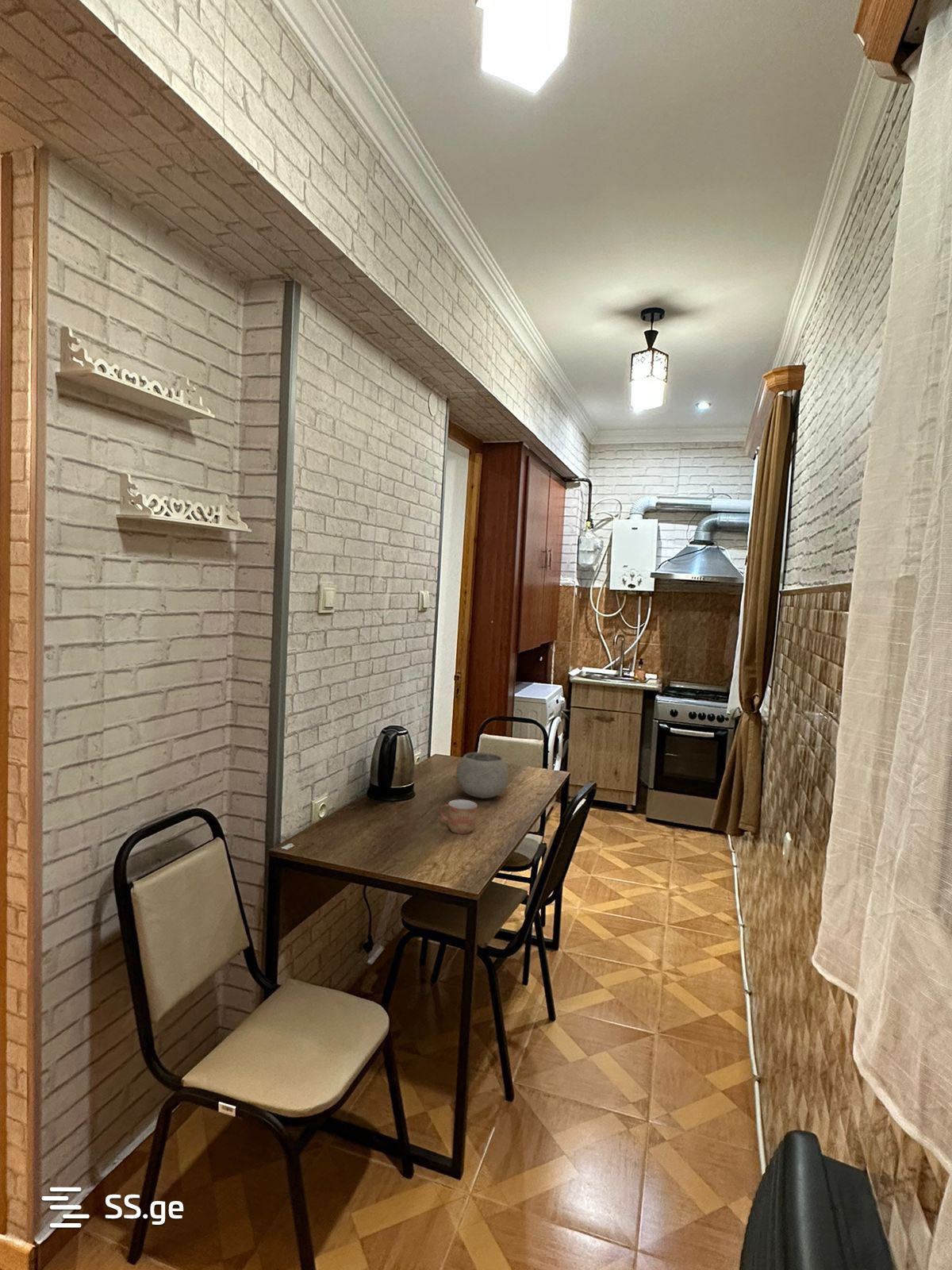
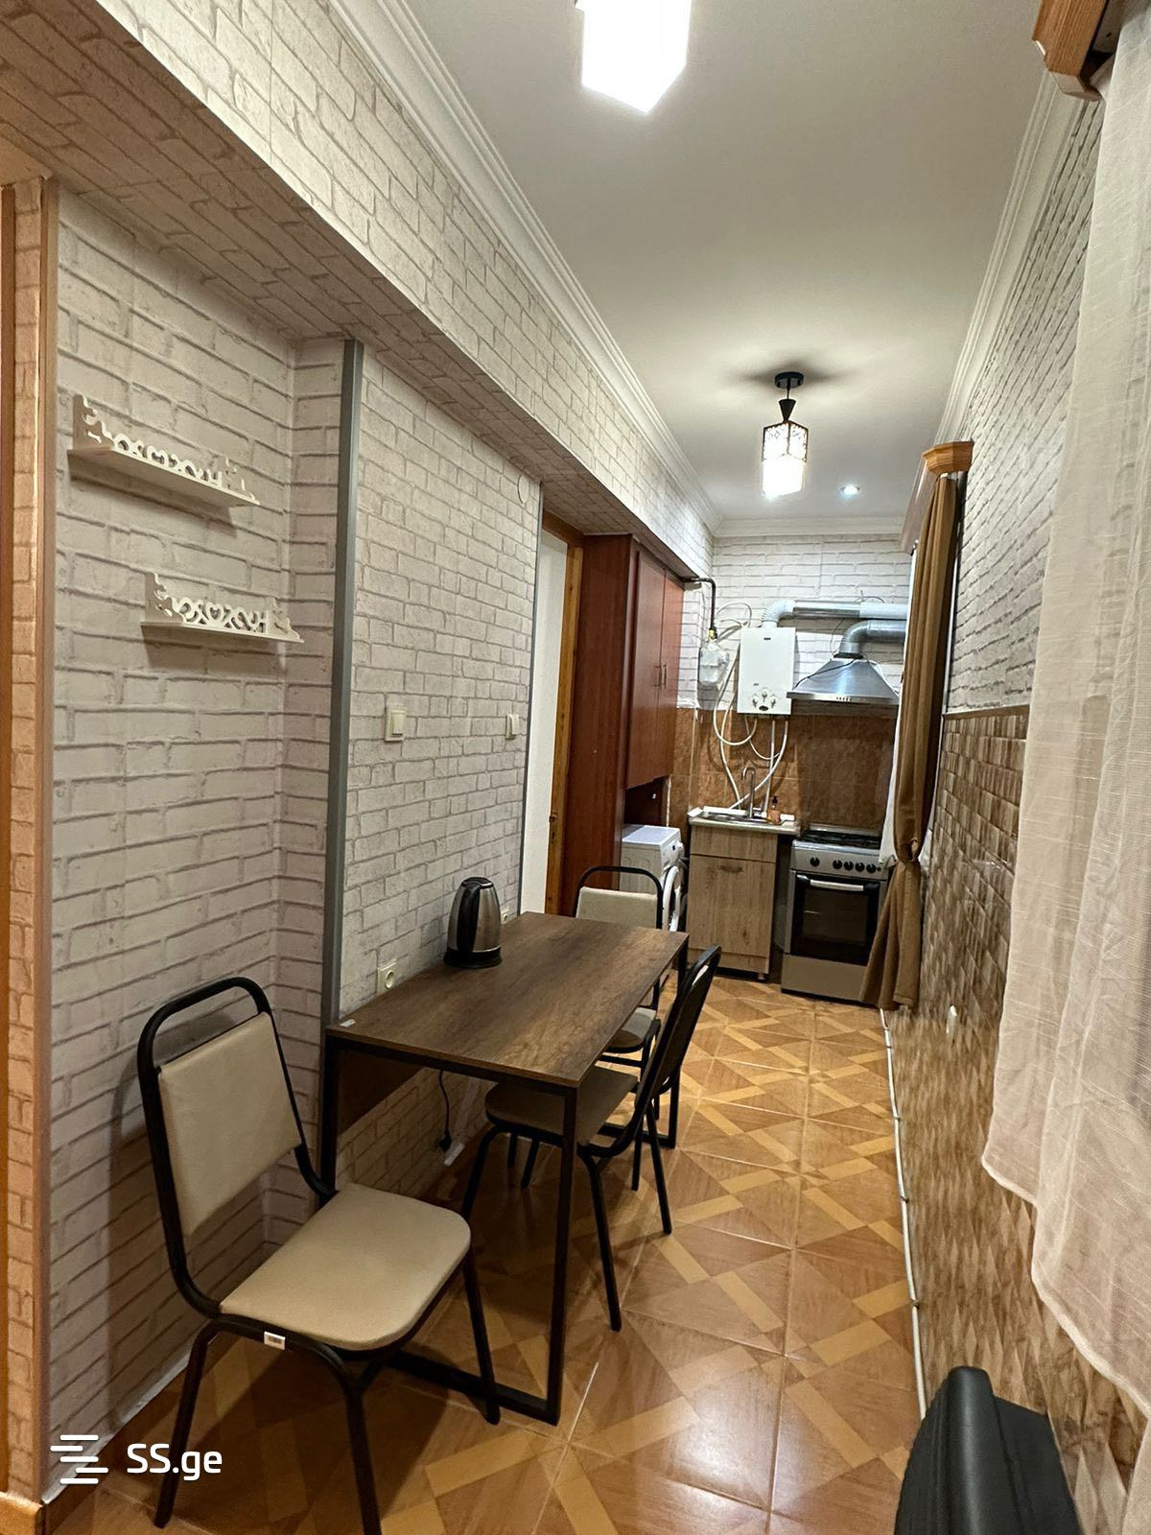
- mug [440,799,478,835]
- bowl [455,752,510,799]
